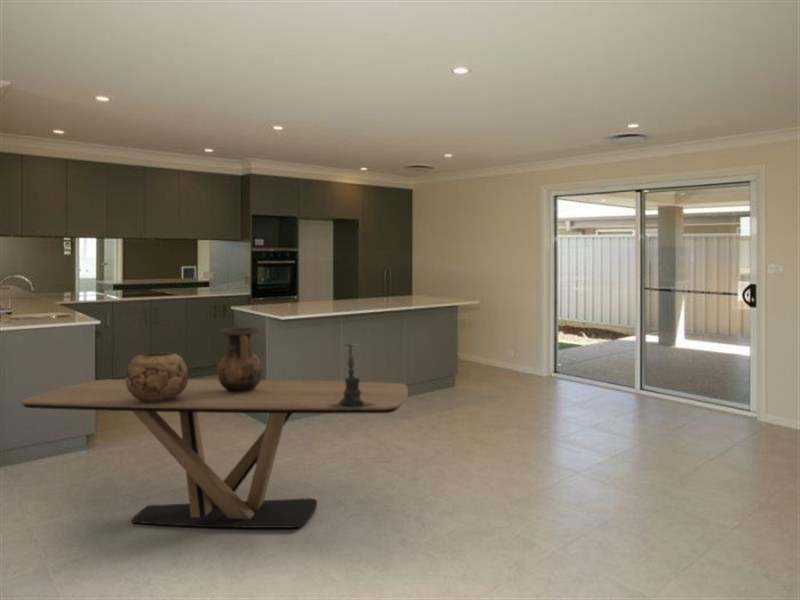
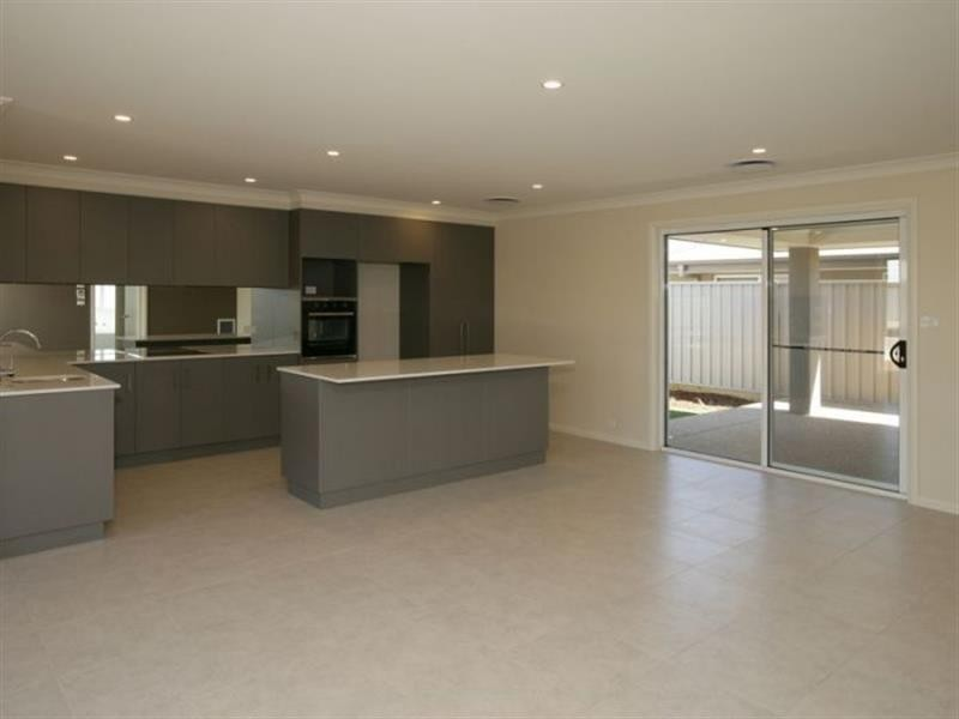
- decorative bowl [124,352,189,402]
- dining table [20,378,409,529]
- candle holder [328,339,375,410]
- vase [216,326,264,393]
